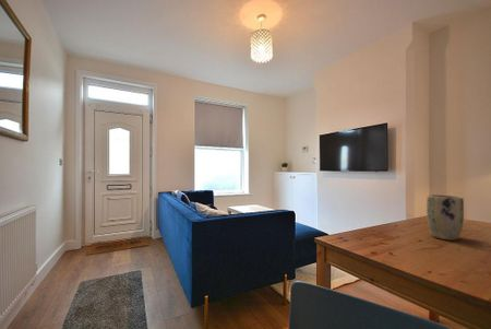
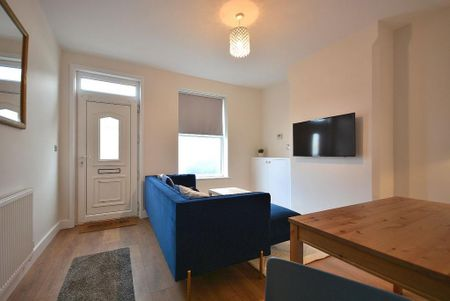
- plant pot [426,193,465,242]
